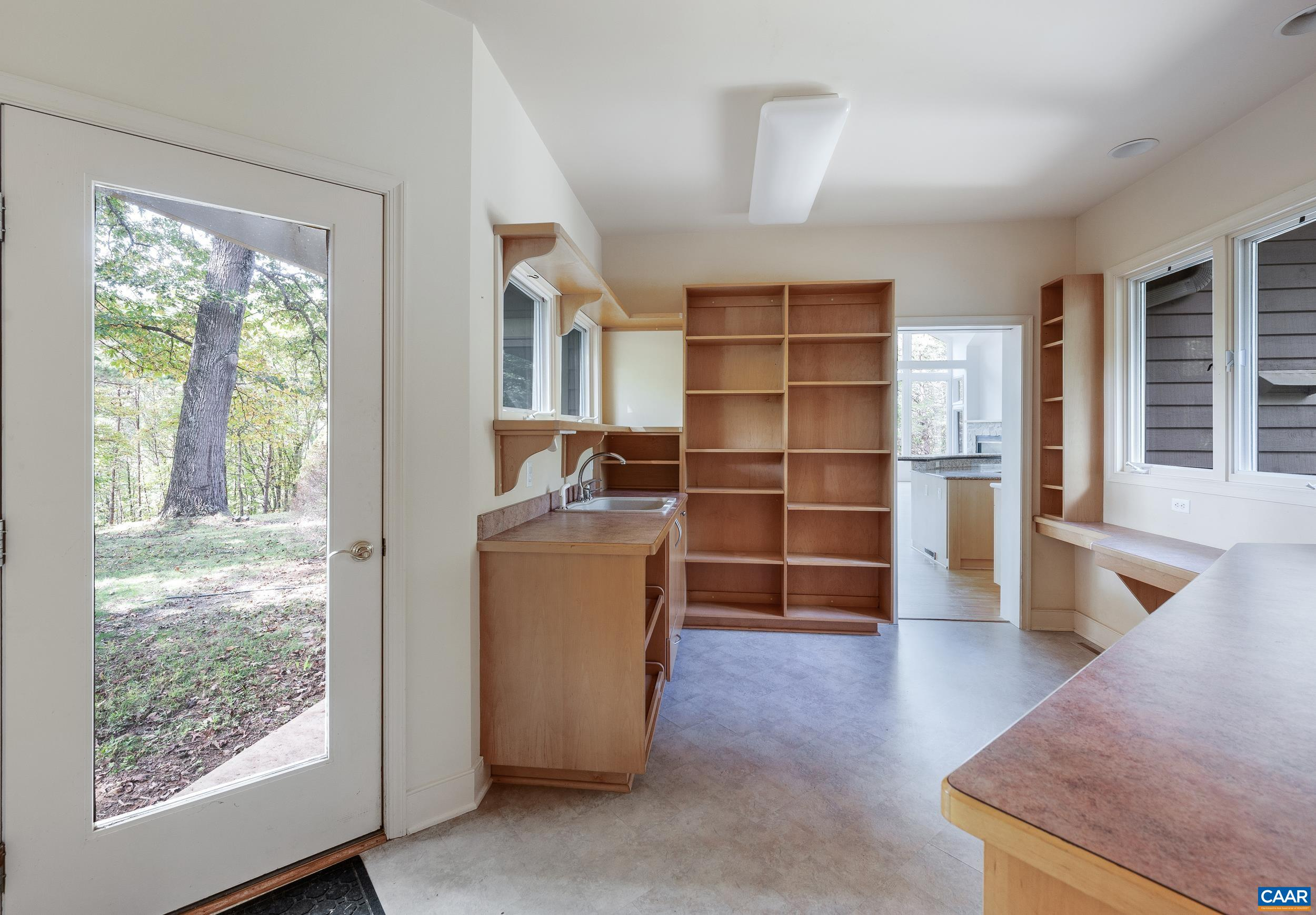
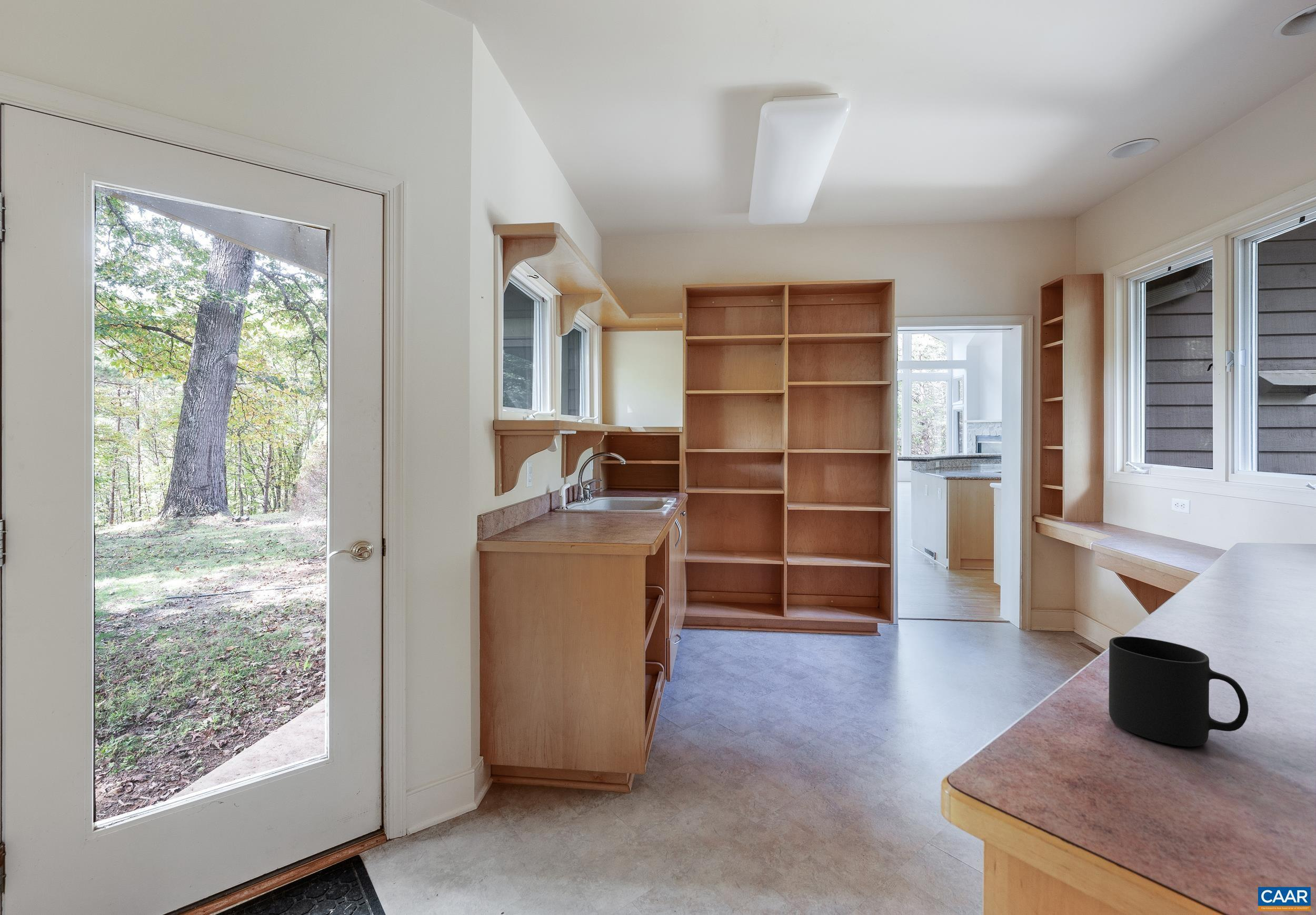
+ mug [1109,636,1249,747]
